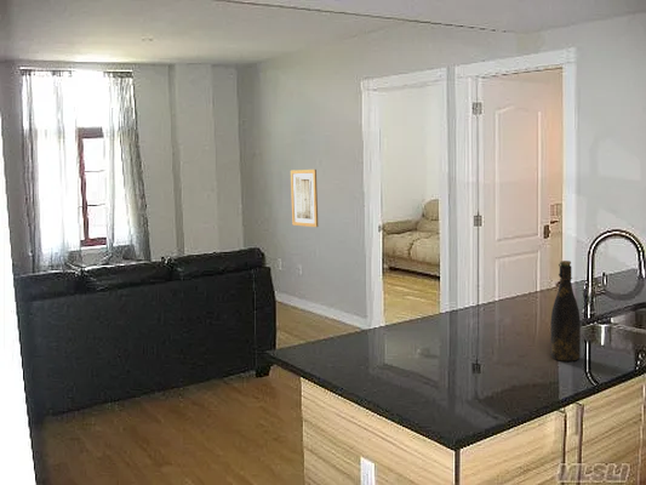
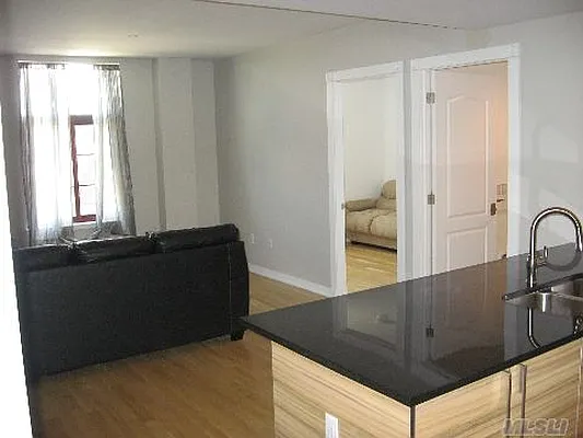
- bottle [550,259,582,363]
- wall art [290,169,320,228]
